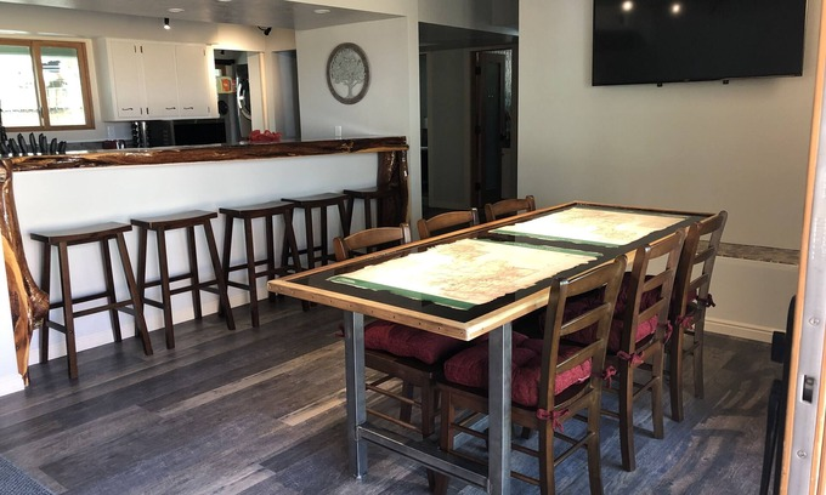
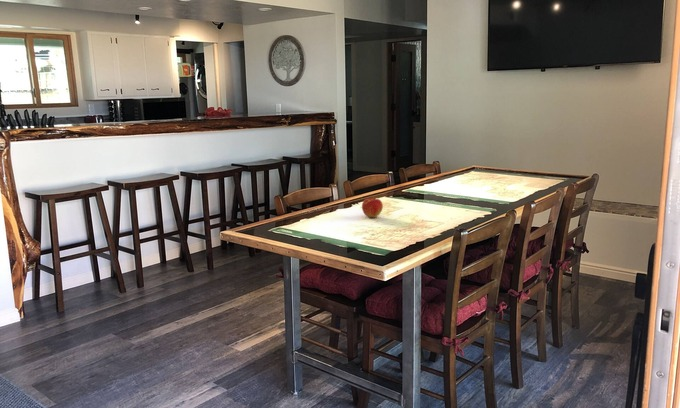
+ apple [361,197,384,219]
